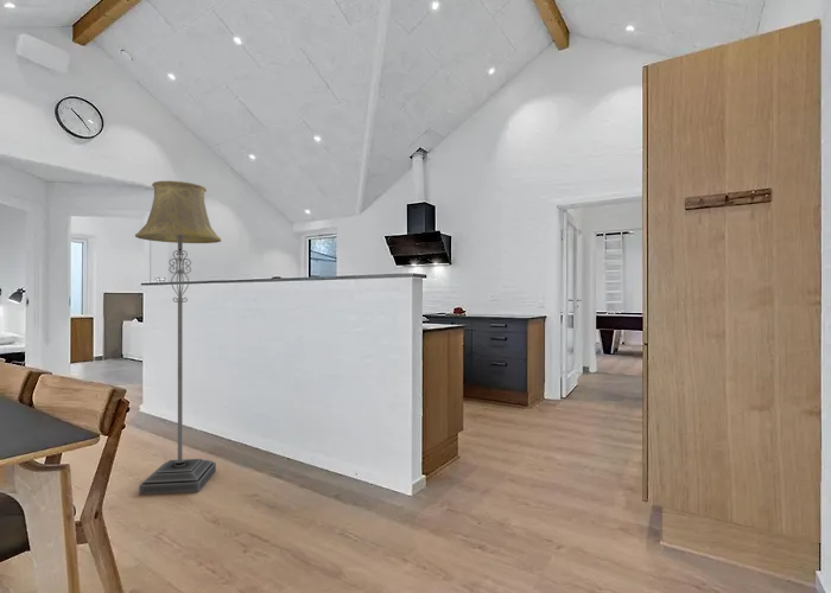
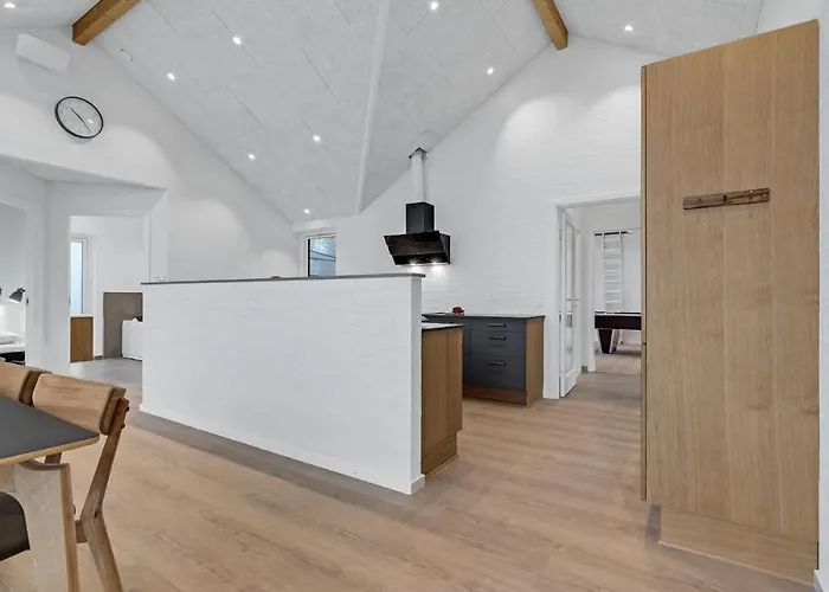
- floor lamp [134,180,222,496]
